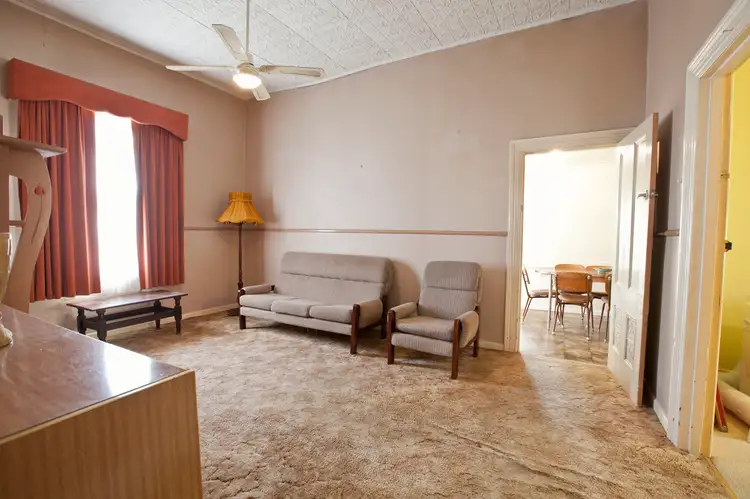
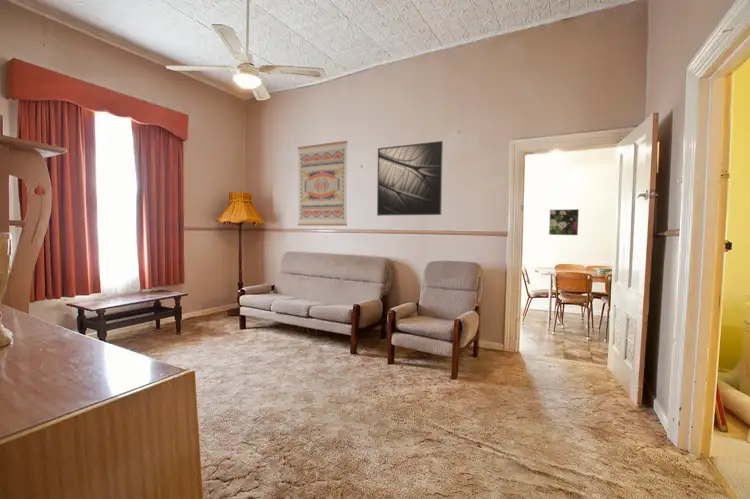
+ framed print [376,140,444,217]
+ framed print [548,208,580,236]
+ wall art [297,140,349,227]
